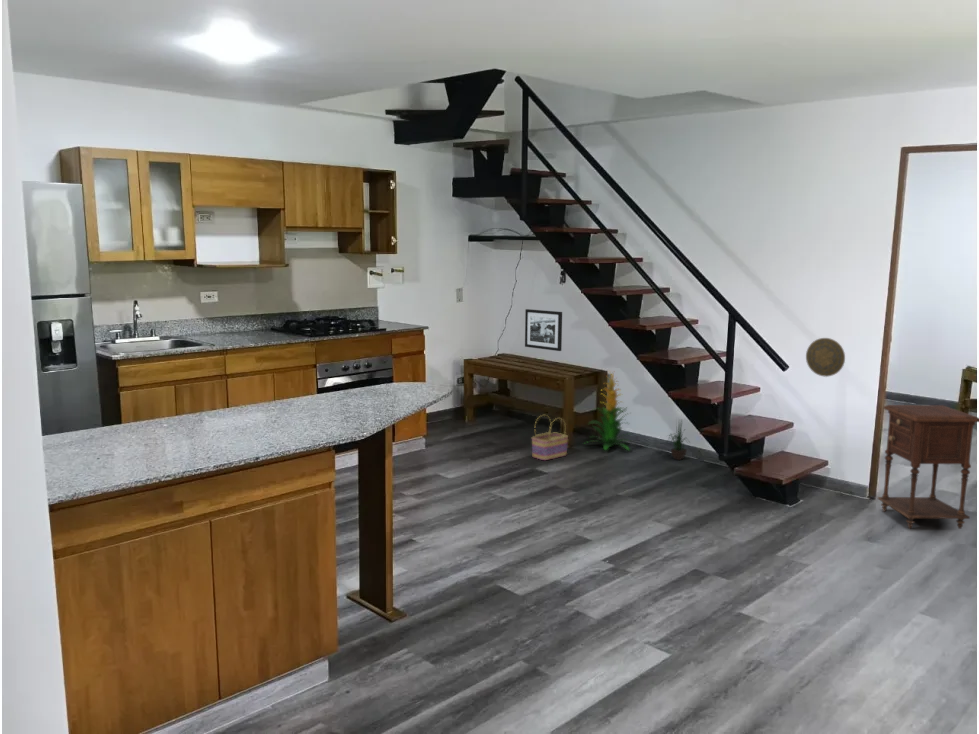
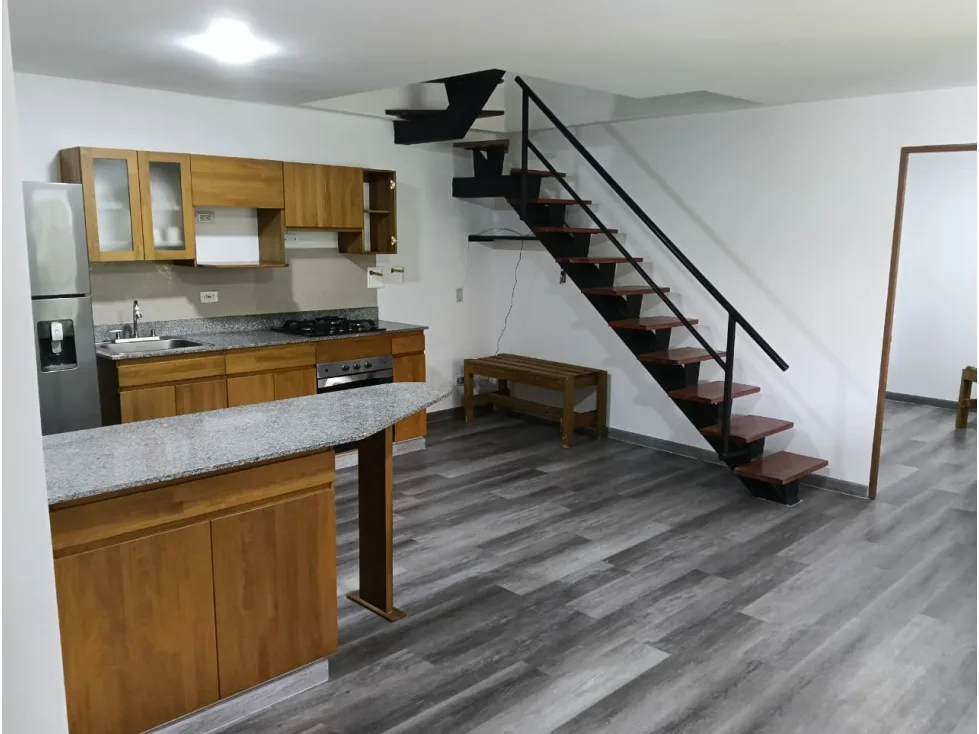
- nightstand [877,404,979,530]
- potted plant [667,418,692,461]
- basket [531,414,569,461]
- decorative plate [805,337,846,378]
- indoor plant [584,369,633,451]
- picture frame [524,308,563,352]
